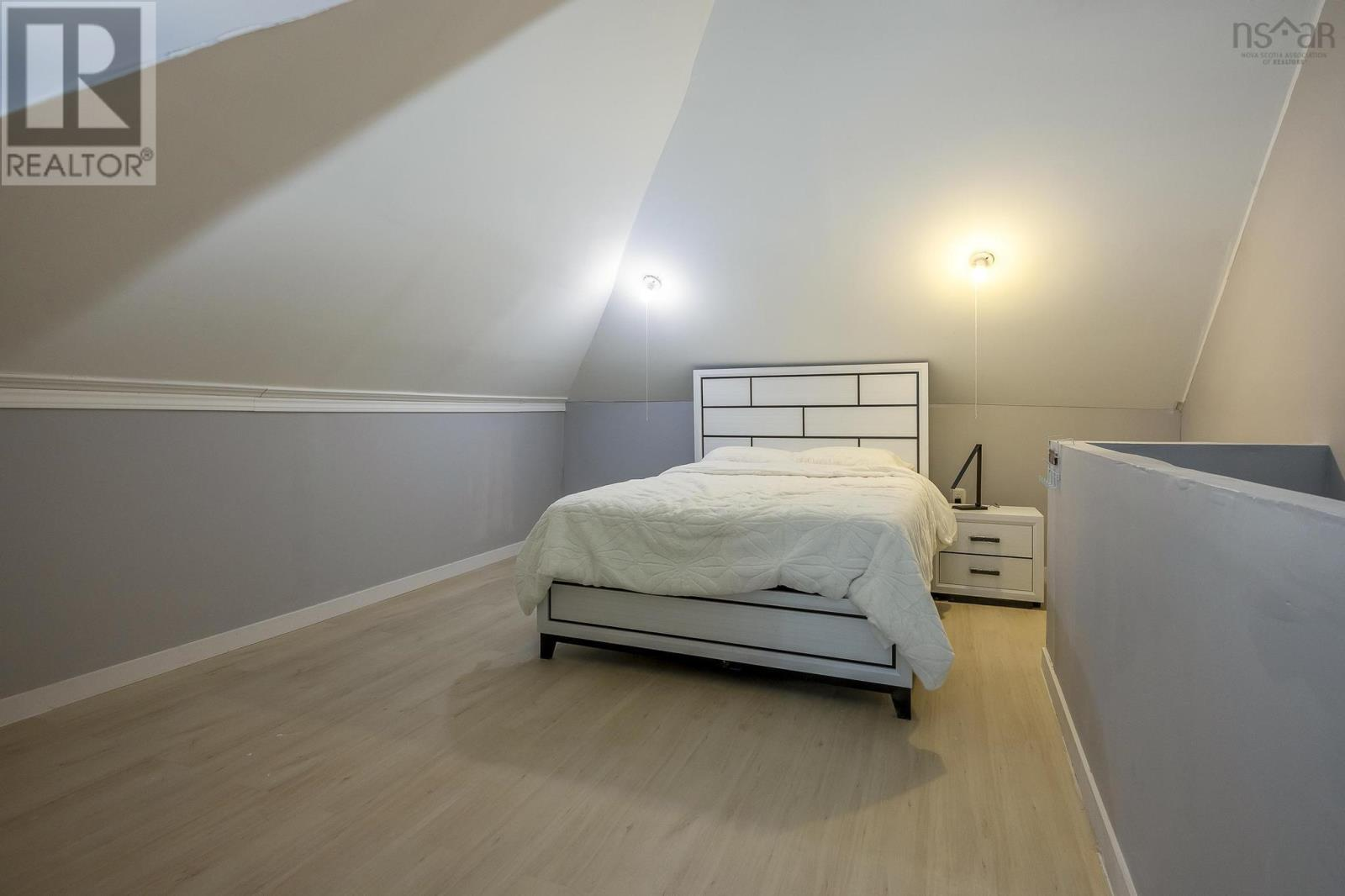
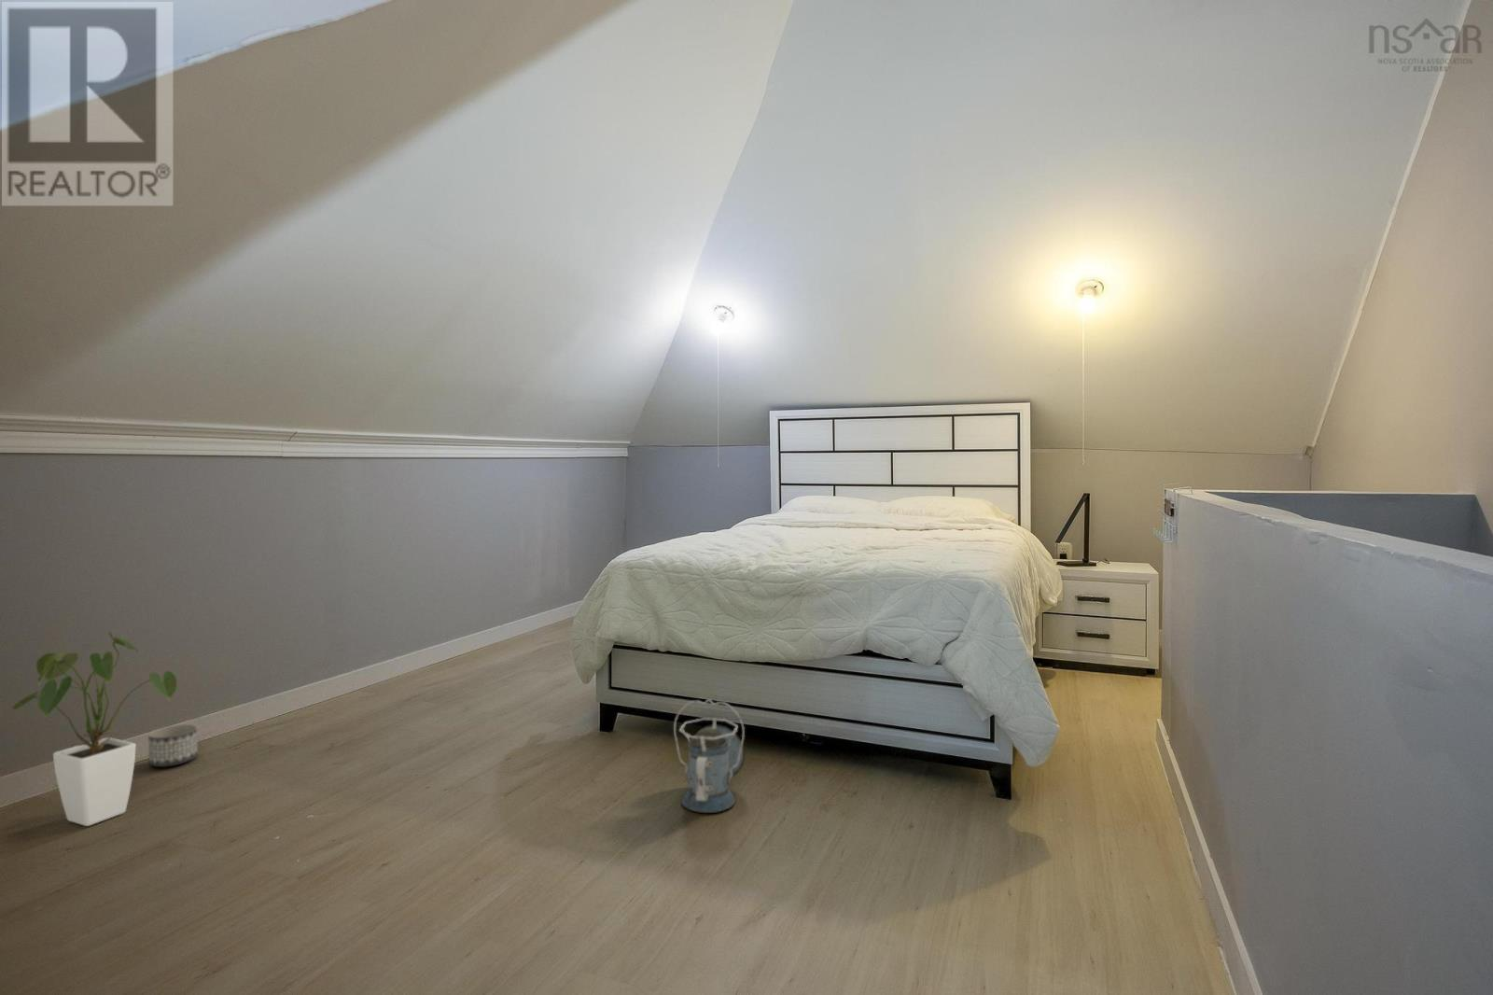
+ lantern [673,698,746,814]
+ house plant [11,631,179,827]
+ planter [148,723,199,768]
